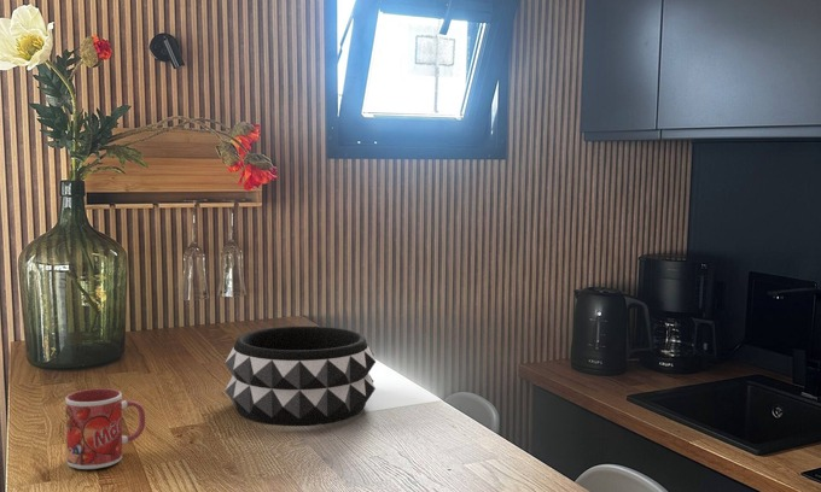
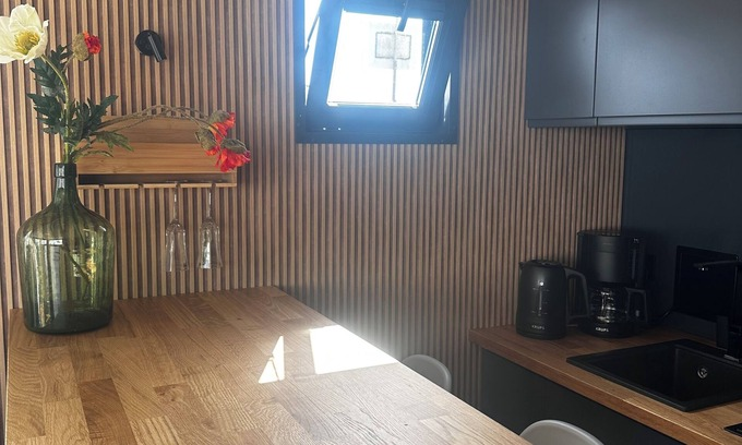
- mug [64,387,146,470]
- decorative bowl [223,324,377,427]
